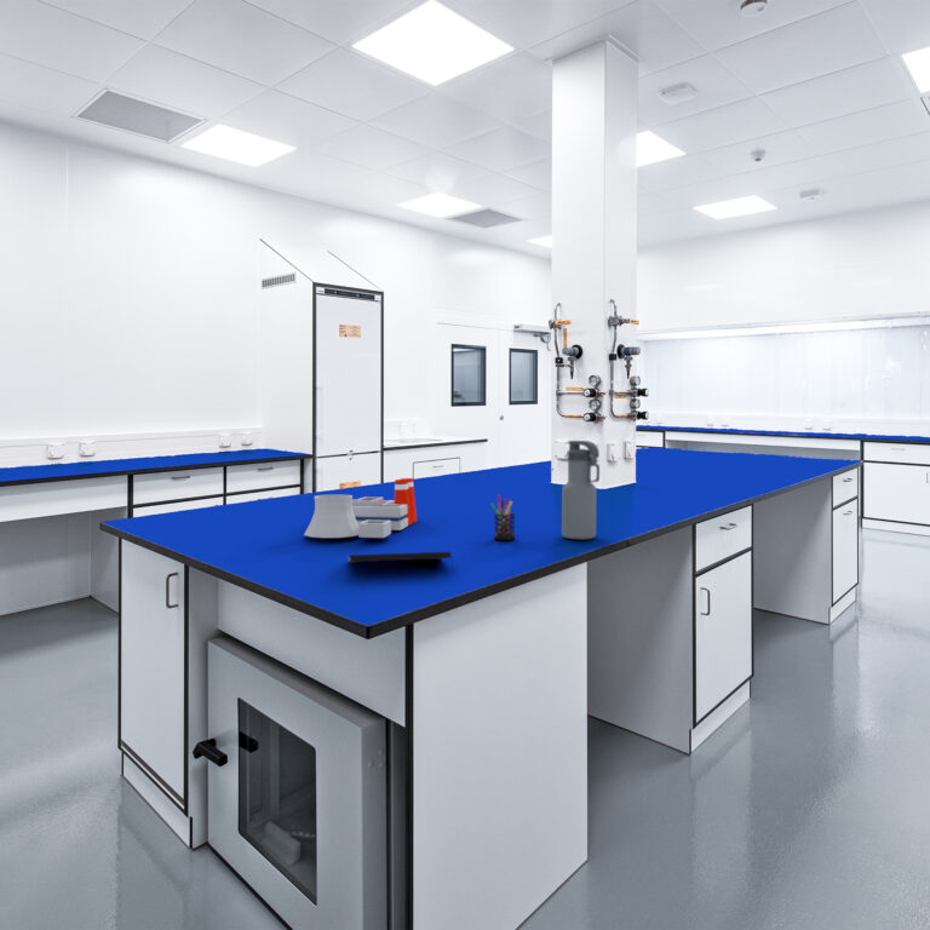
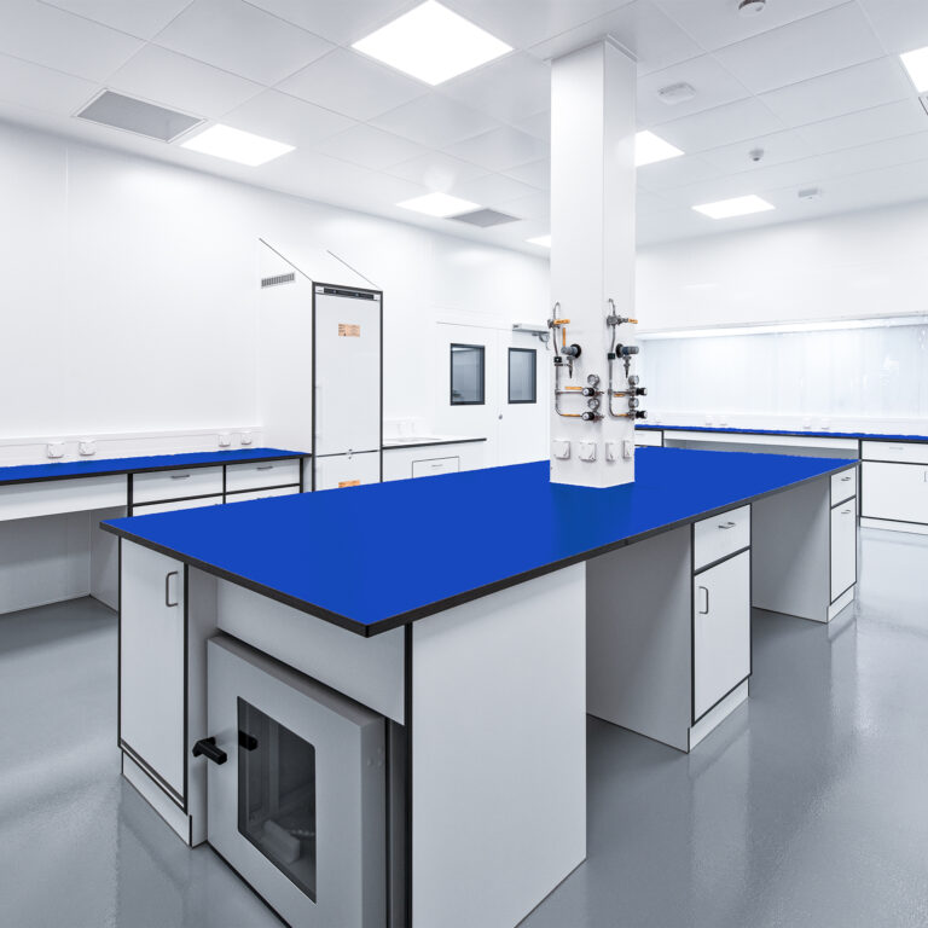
- notepad [348,551,455,573]
- laboratory equipment [303,477,418,539]
- pen holder [489,494,516,541]
- water bottle [561,440,601,540]
